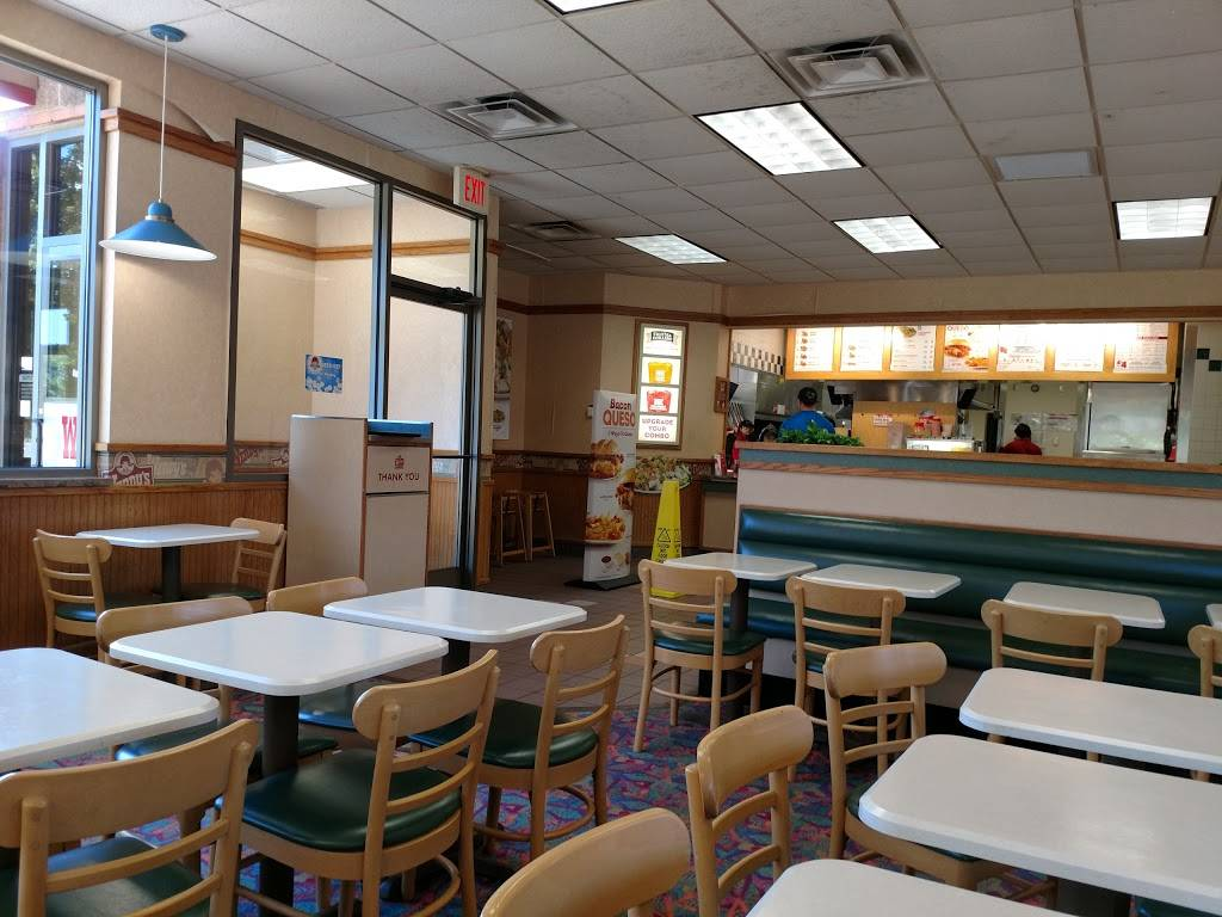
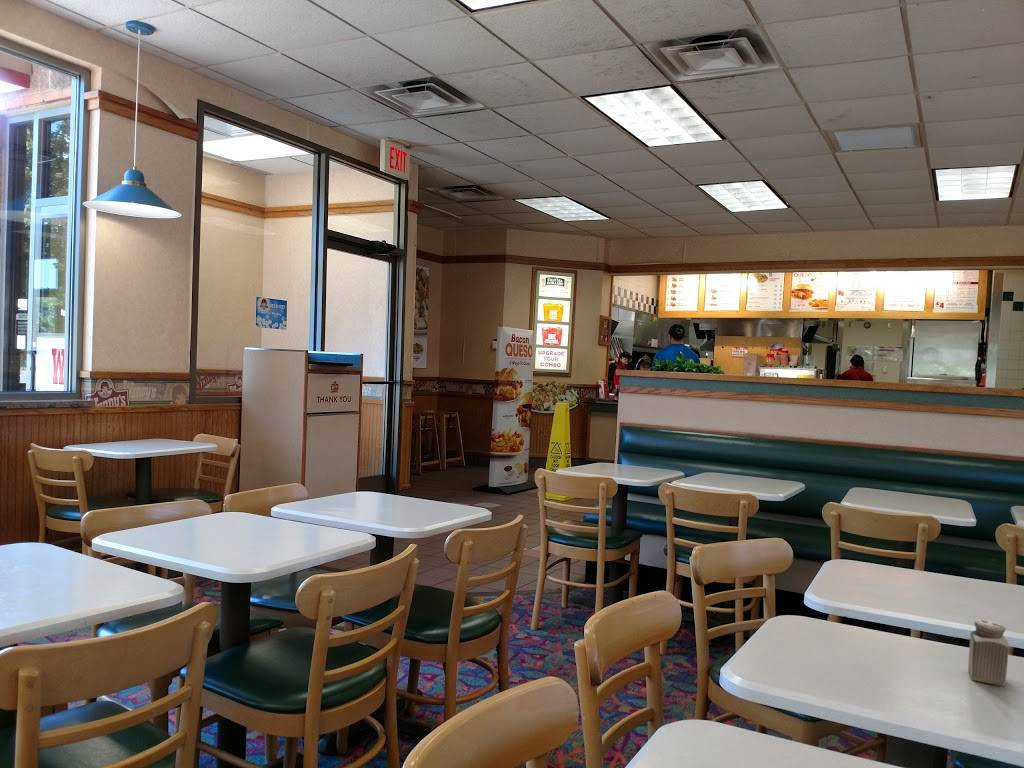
+ salt shaker [967,619,1009,686]
